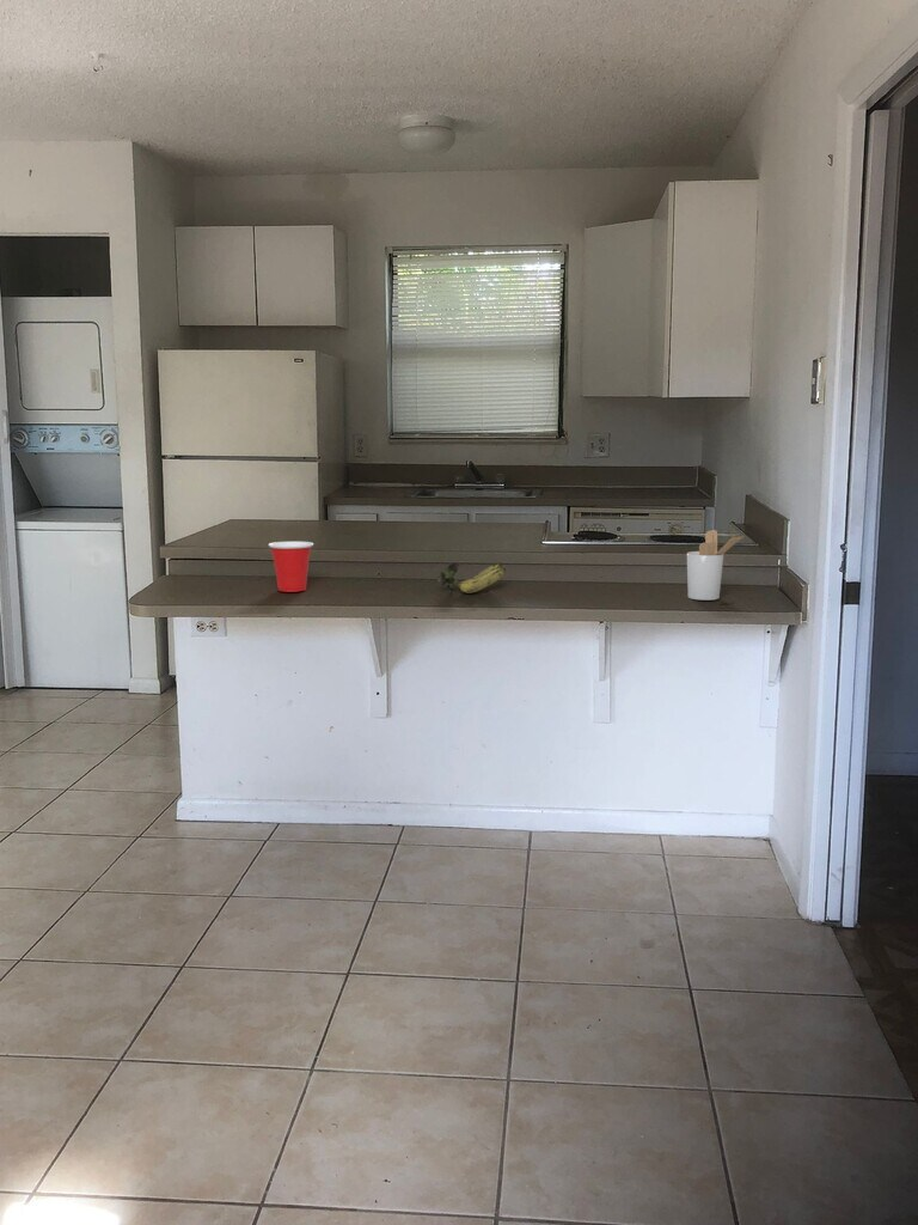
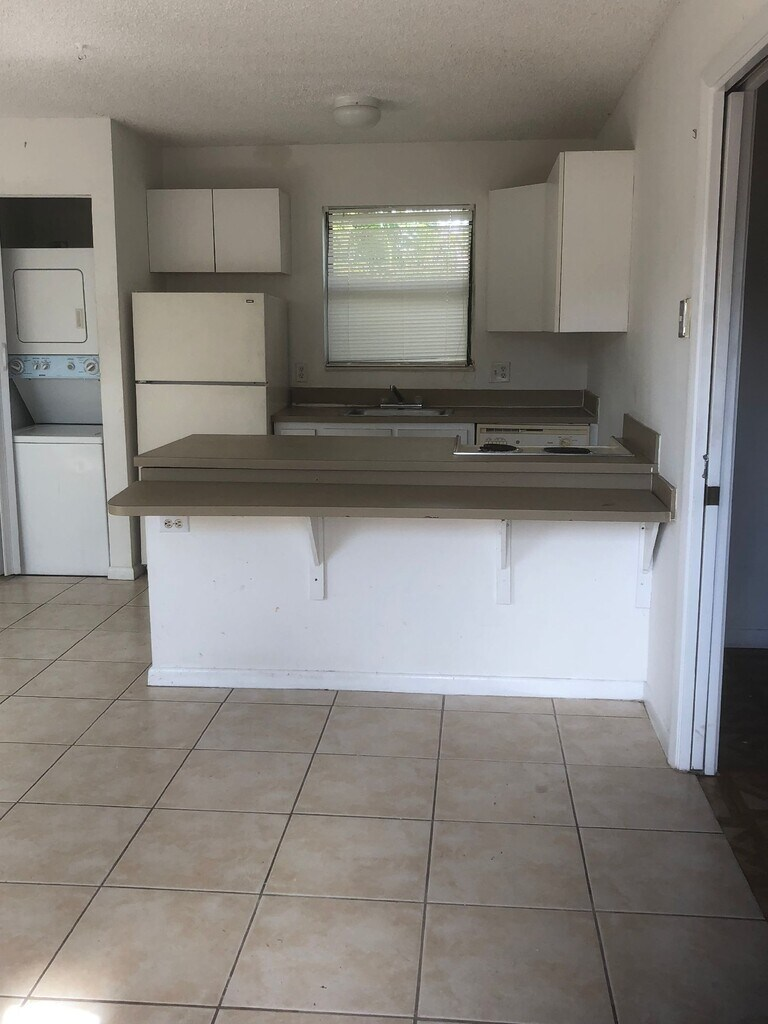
- cup [268,541,314,593]
- utensil holder [686,529,745,602]
- banana [436,562,507,595]
